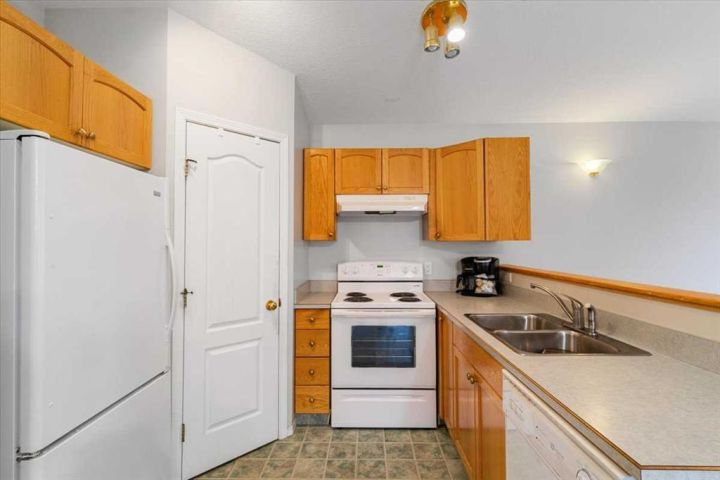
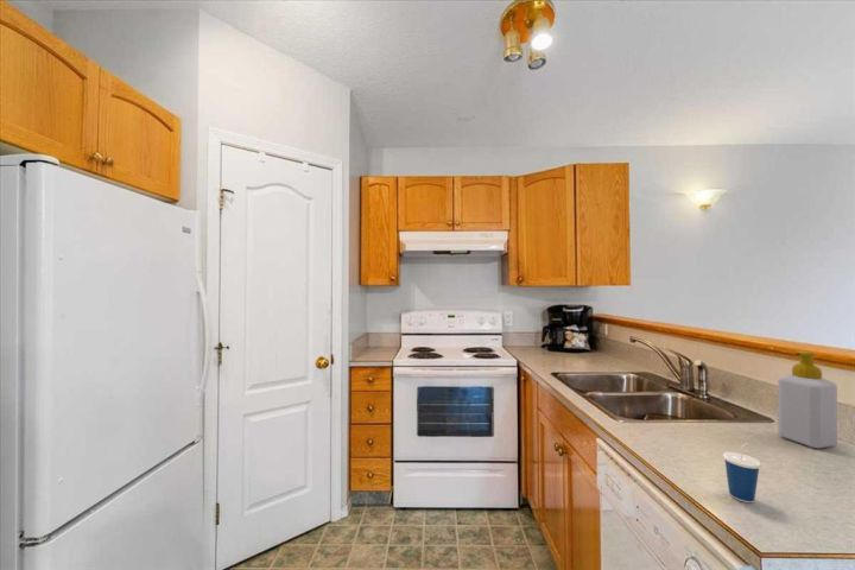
+ soap bottle [777,350,838,449]
+ cup [722,441,762,504]
